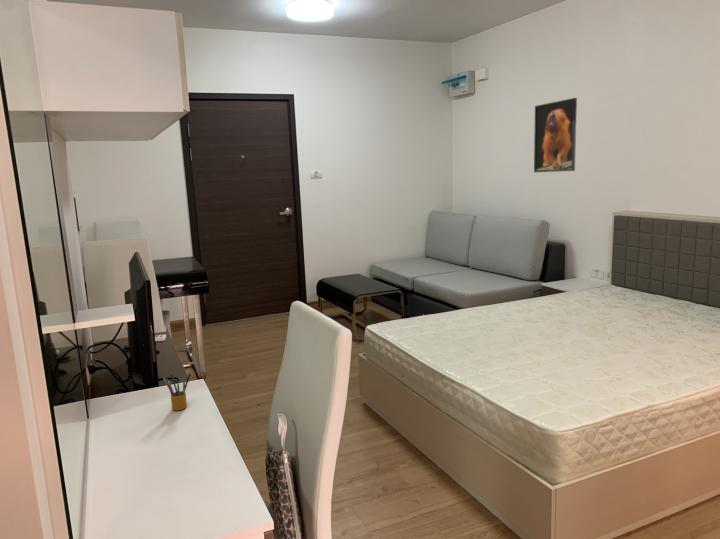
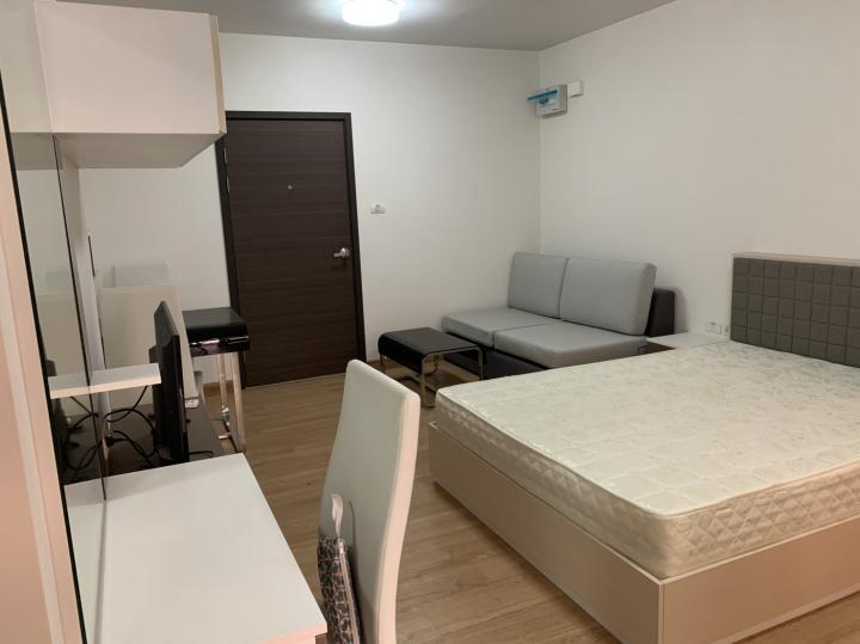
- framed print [533,97,578,173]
- pencil box [162,370,192,411]
